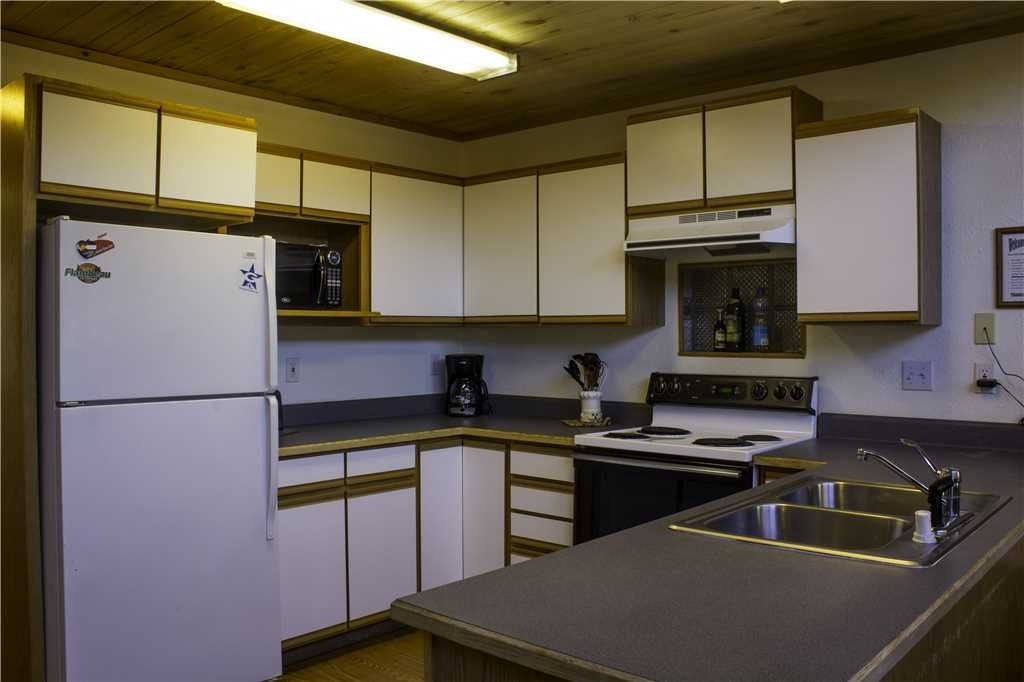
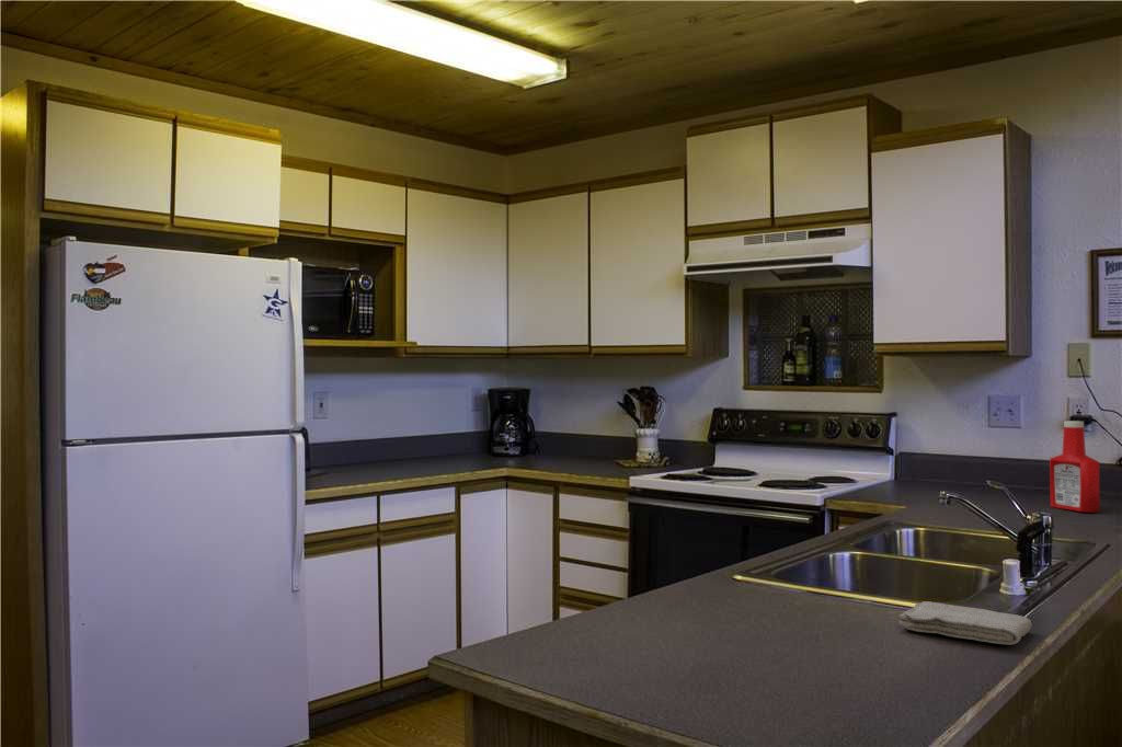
+ washcloth [897,600,1033,646]
+ soap bottle [1049,420,1101,514]
